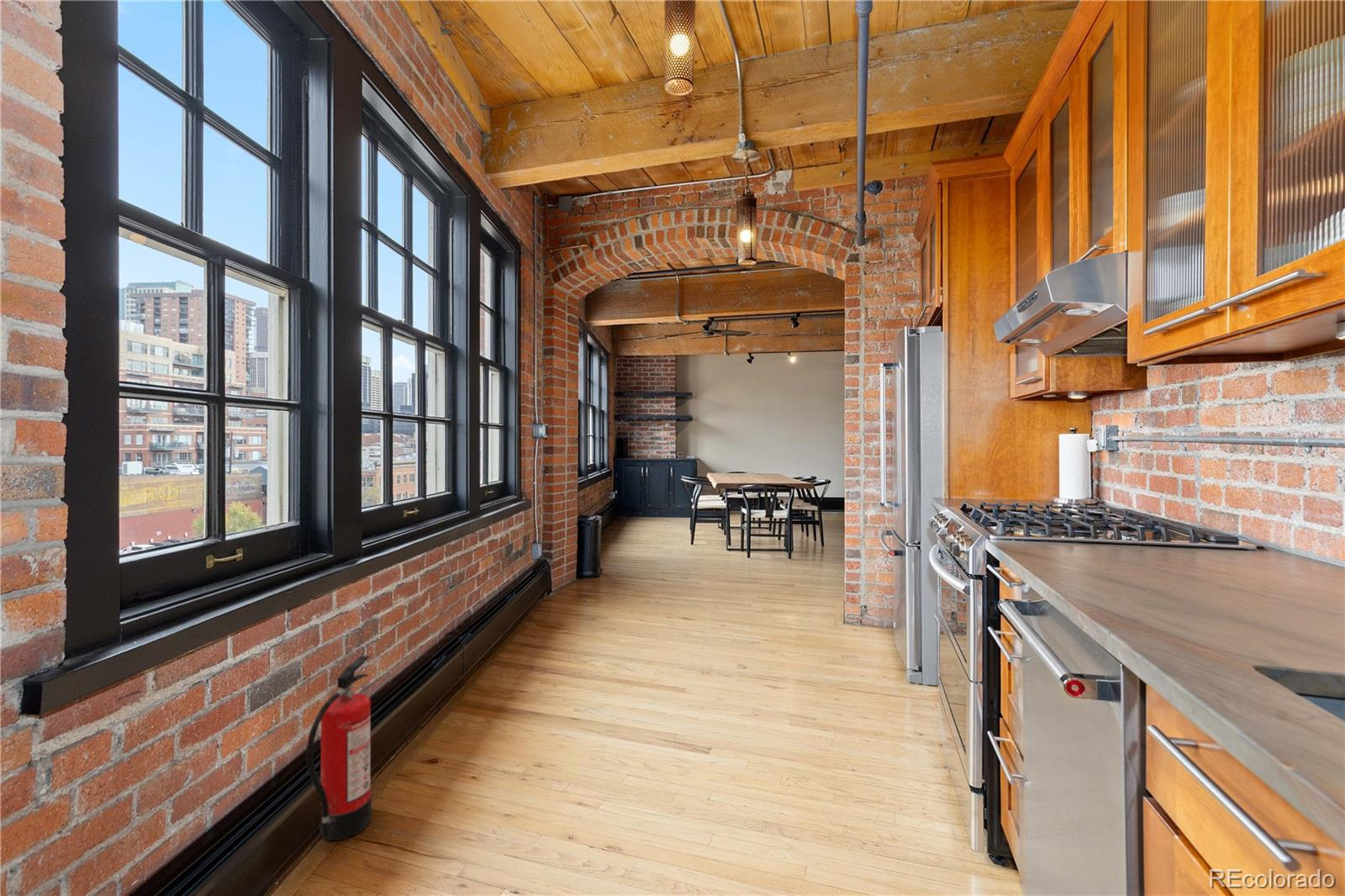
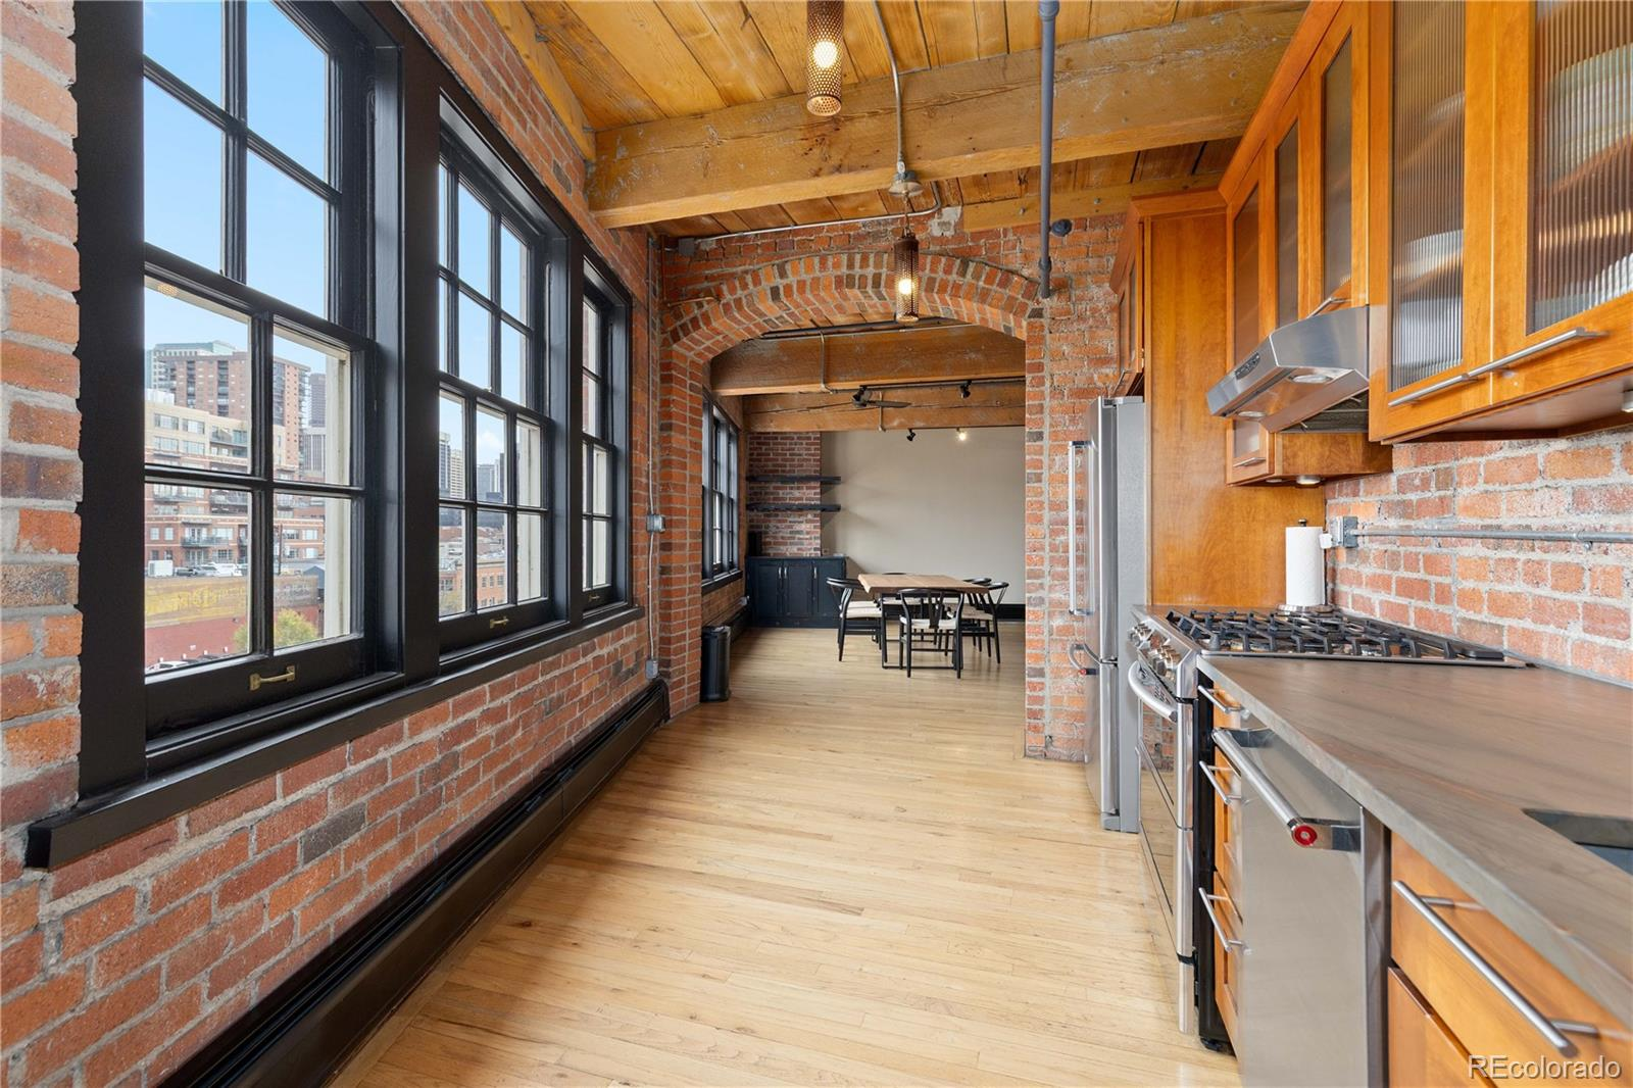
- fire extinguisher [305,655,372,841]
